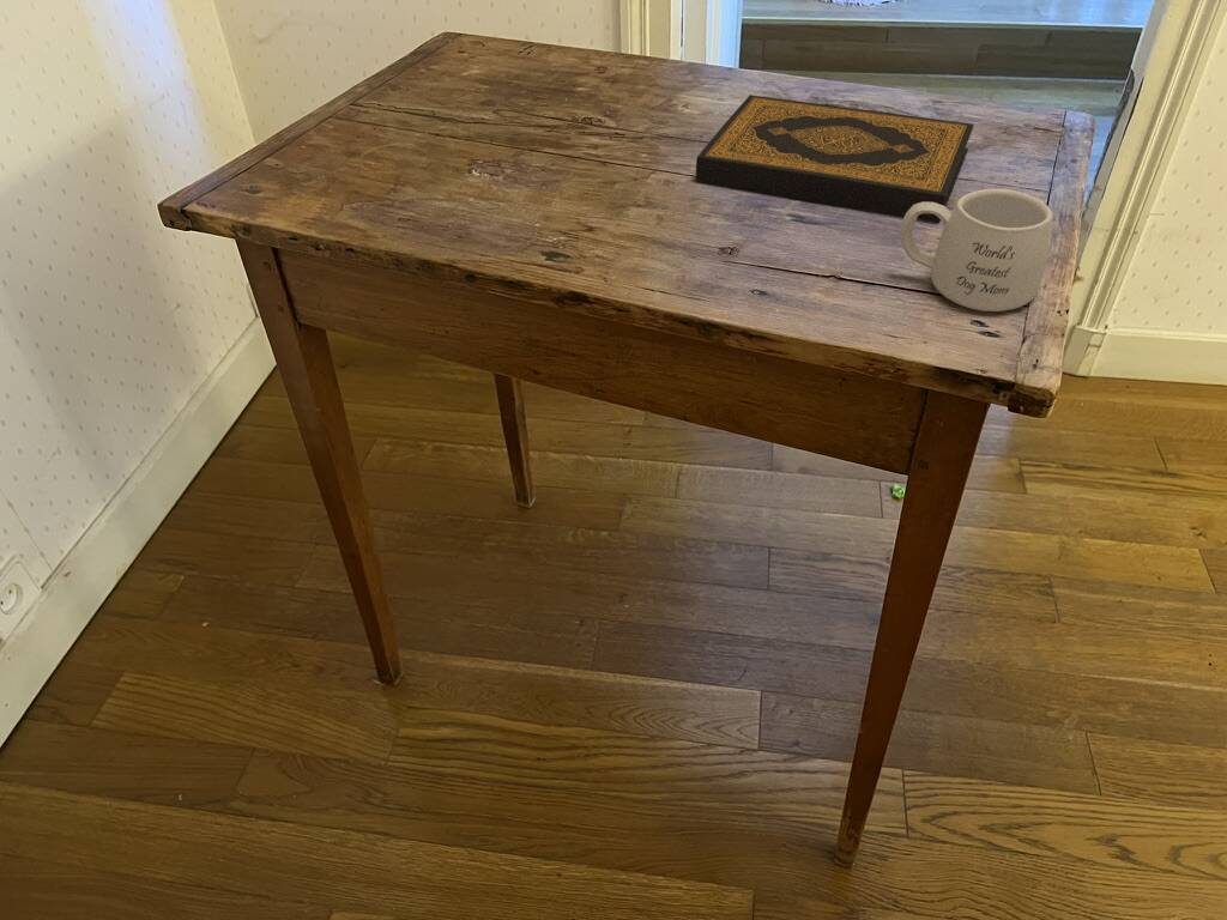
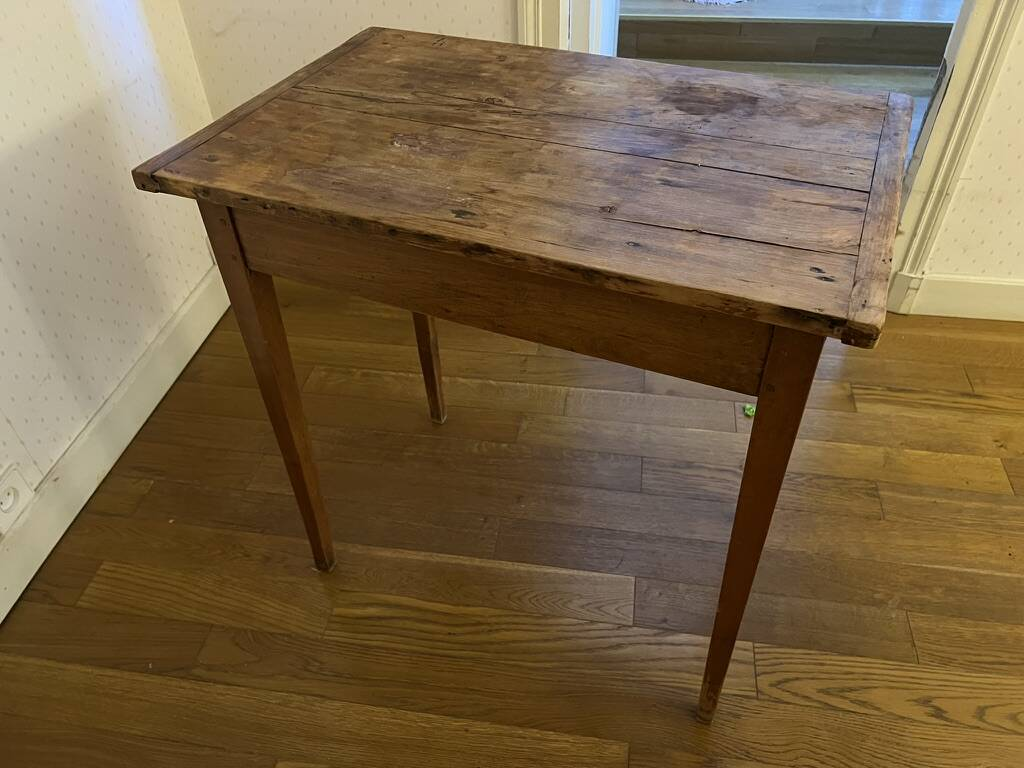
- hardback book [695,93,975,223]
- mug [899,188,1054,313]
